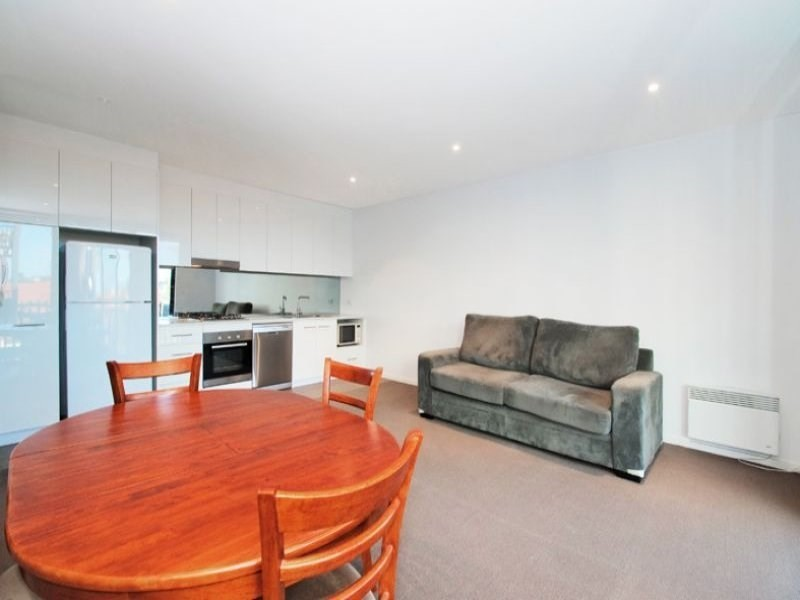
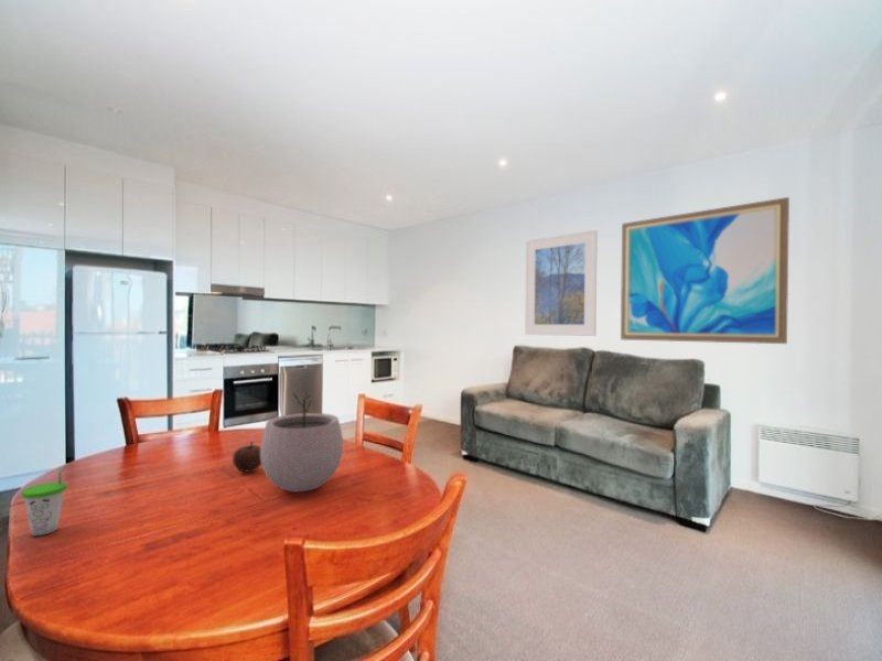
+ fruit [232,441,262,473]
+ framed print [524,229,599,337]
+ plant pot [260,390,344,492]
+ wall art [620,196,790,345]
+ cup [21,463,69,538]
